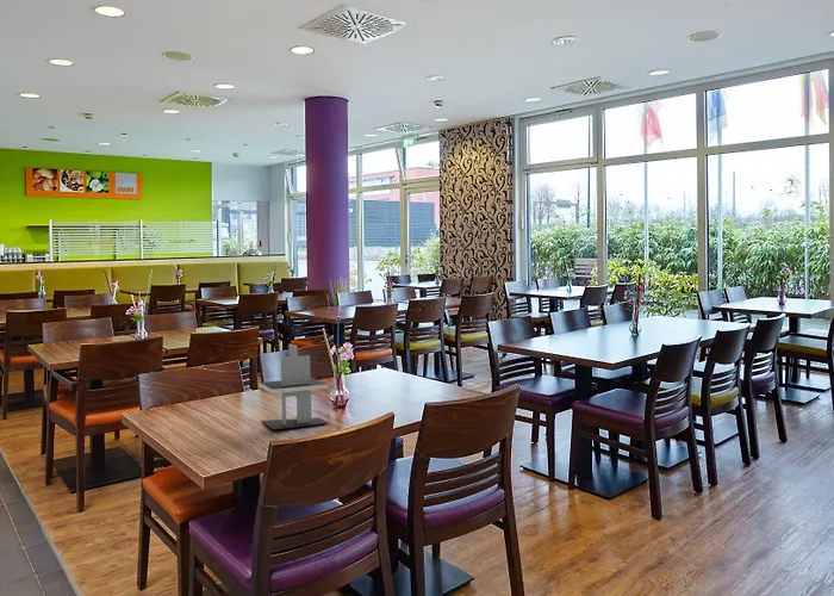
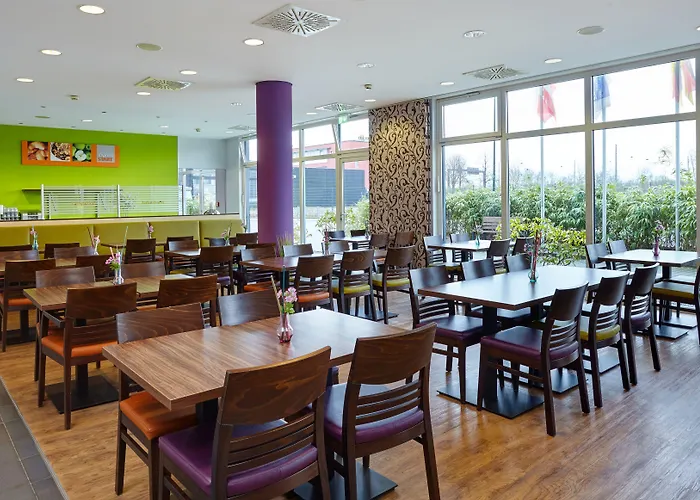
- napkin holder [257,343,329,430]
